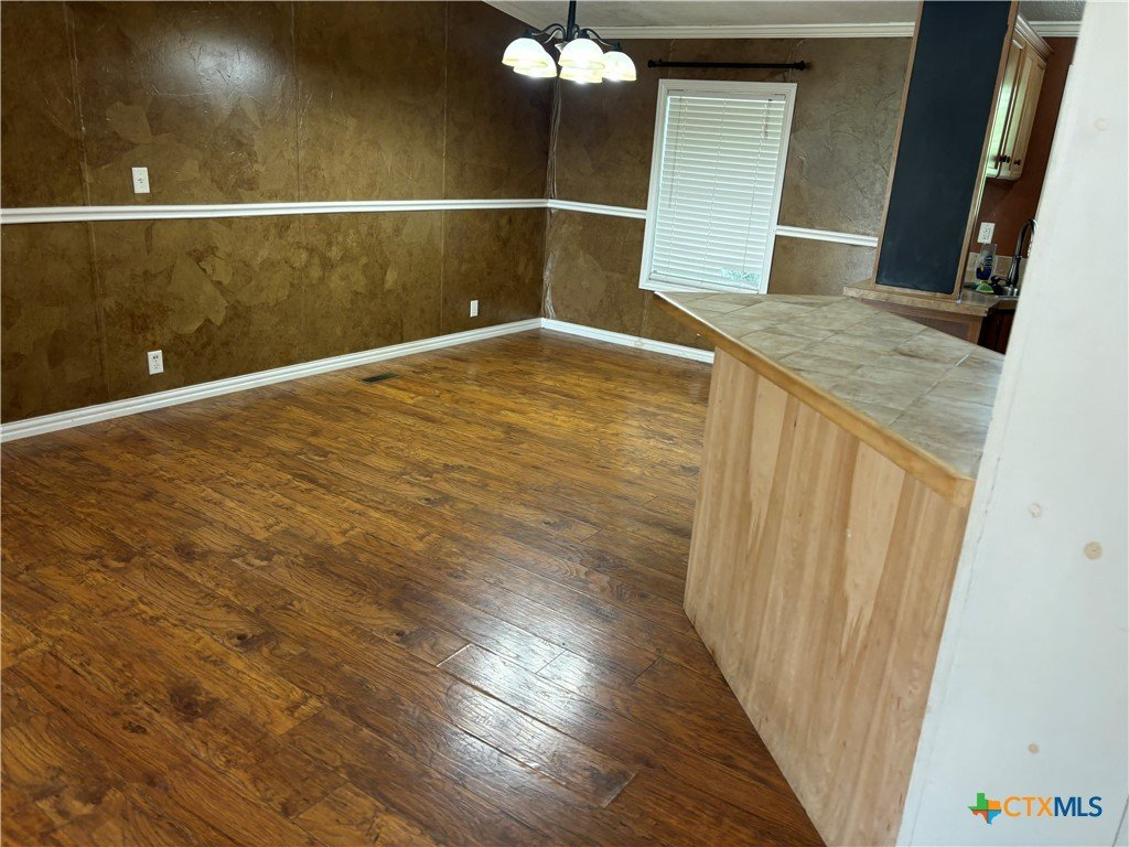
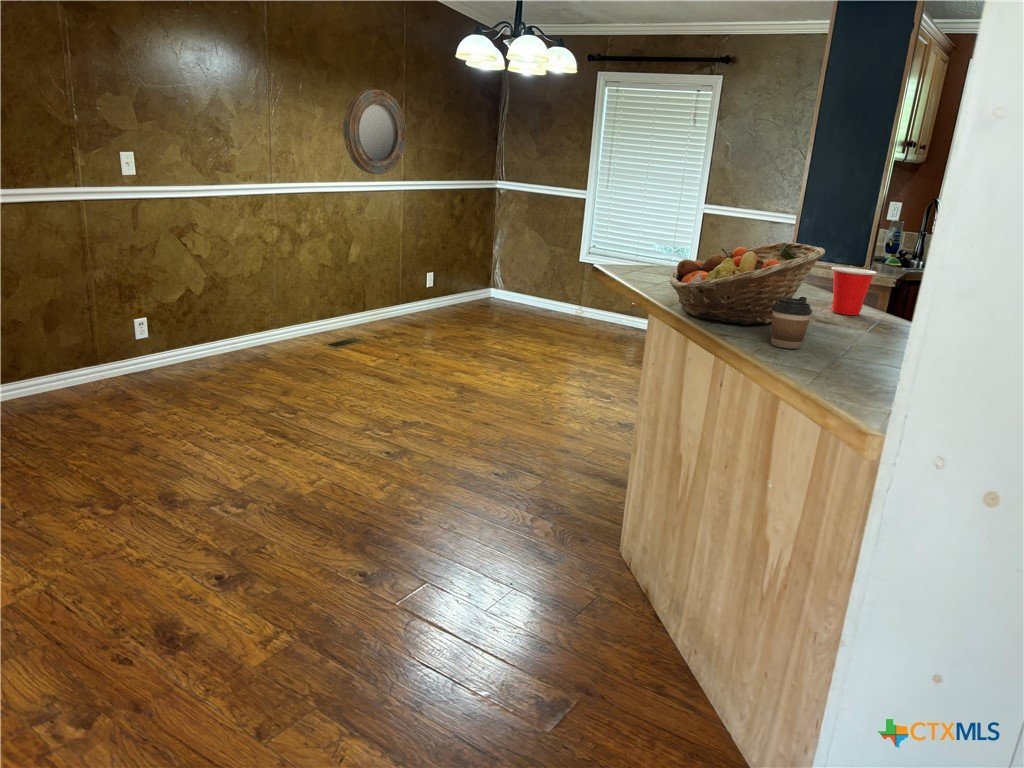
+ fruit basket [668,241,826,325]
+ cup [831,266,878,316]
+ coffee cup [770,296,813,350]
+ home mirror [342,88,407,175]
